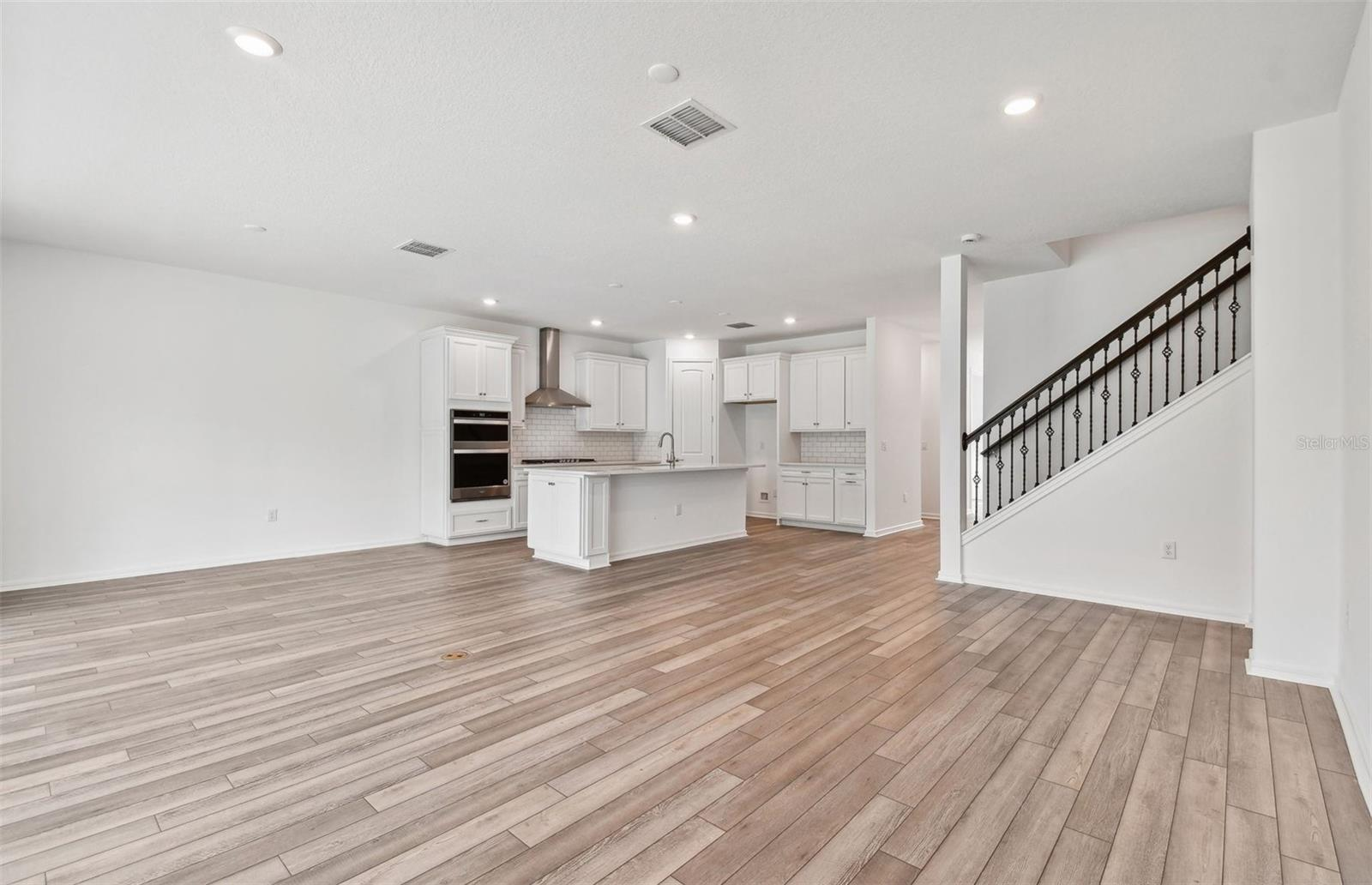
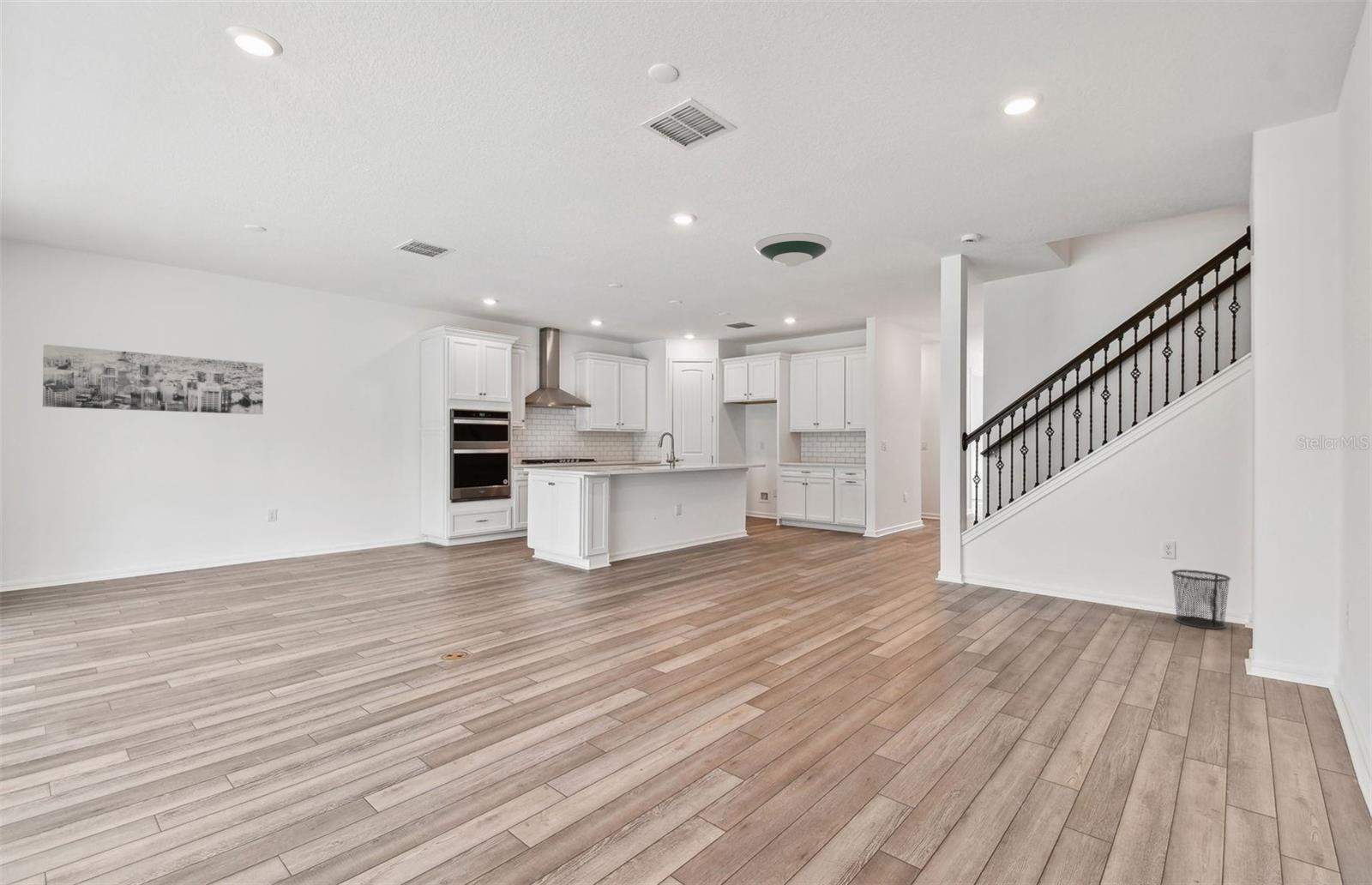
+ wall art [42,344,264,415]
+ waste bin [1170,569,1231,630]
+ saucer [754,232,833,268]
